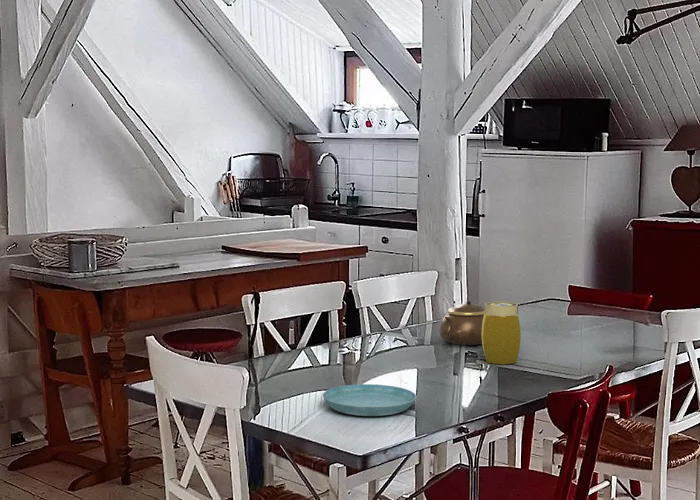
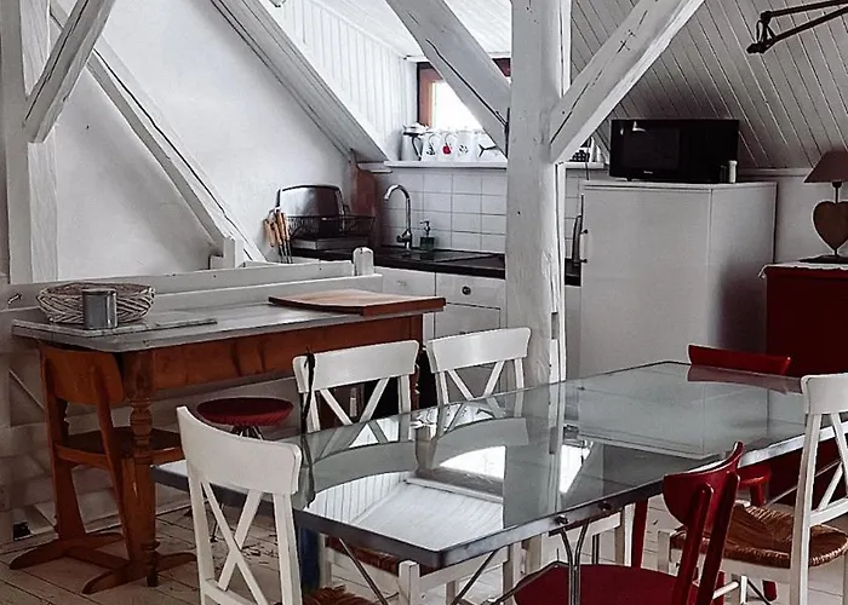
- jar [481,301,522,366]
- saucer [322,383,417,417]
- teapot [438,300,485,346]
